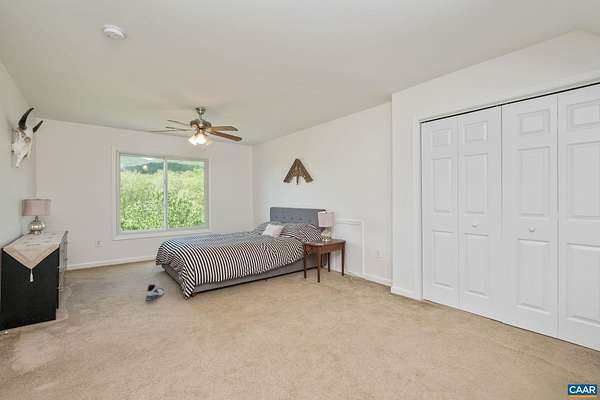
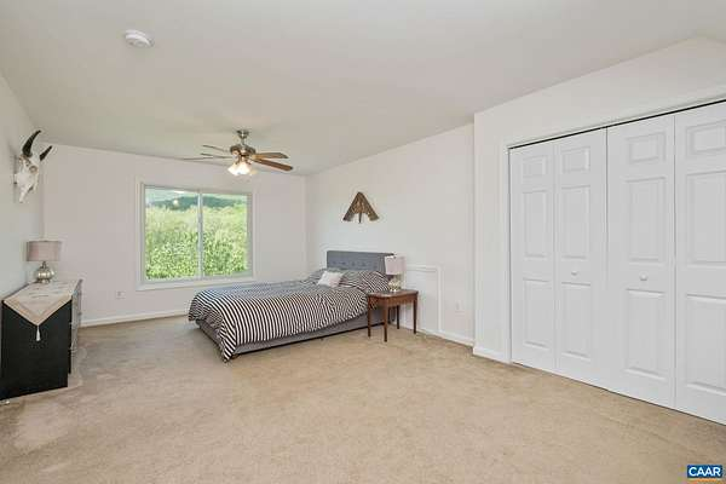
- sneaker [145,283,165,301]
